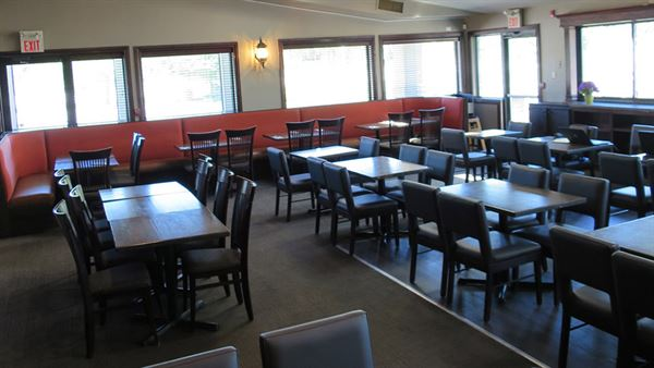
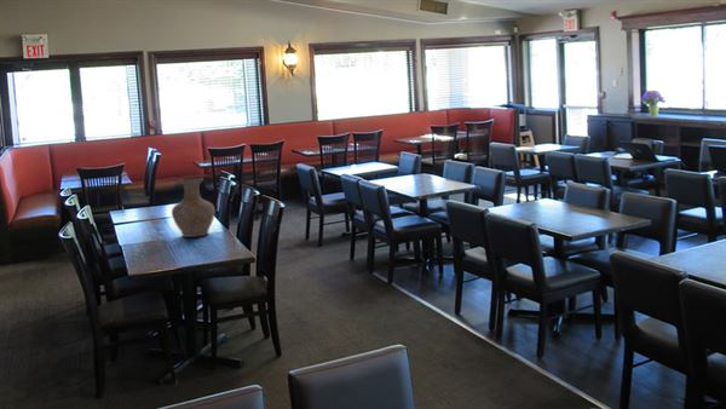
+ vase [171,177,217,238]
